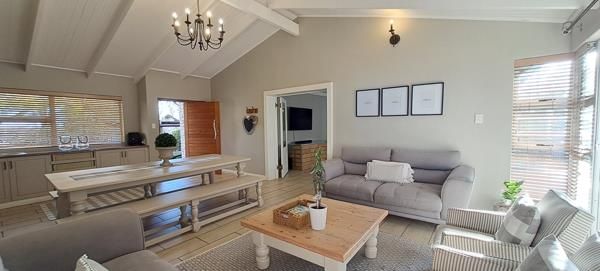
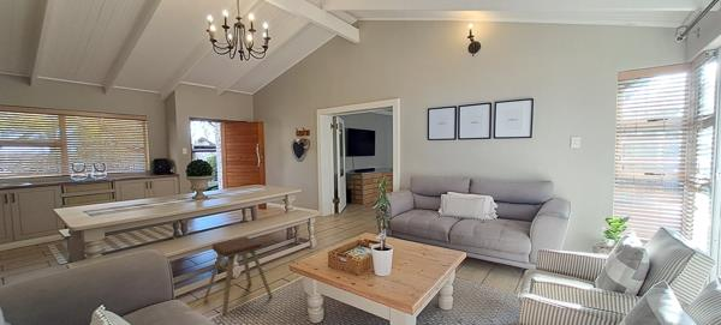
+ music stool [203,236,273,318]
